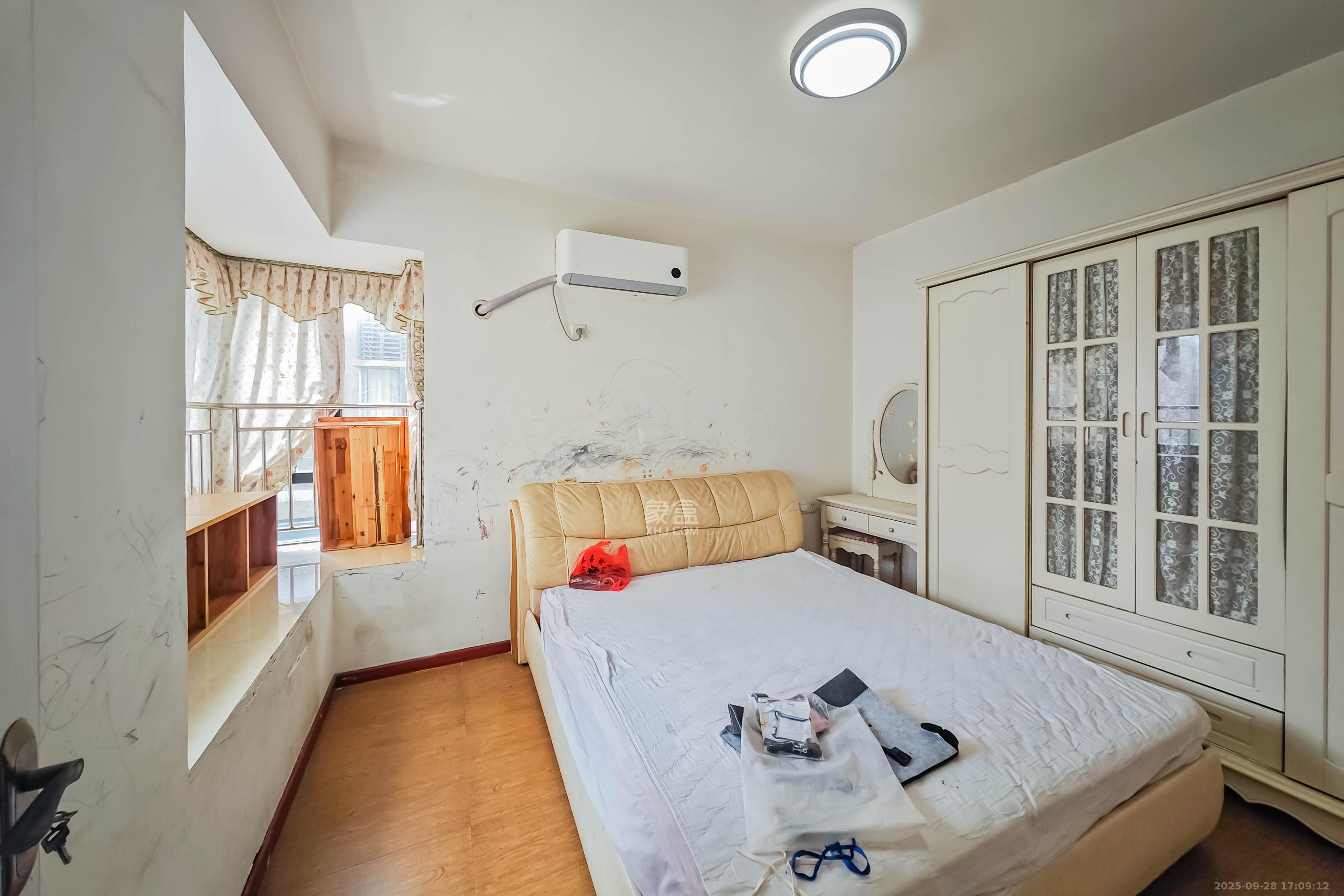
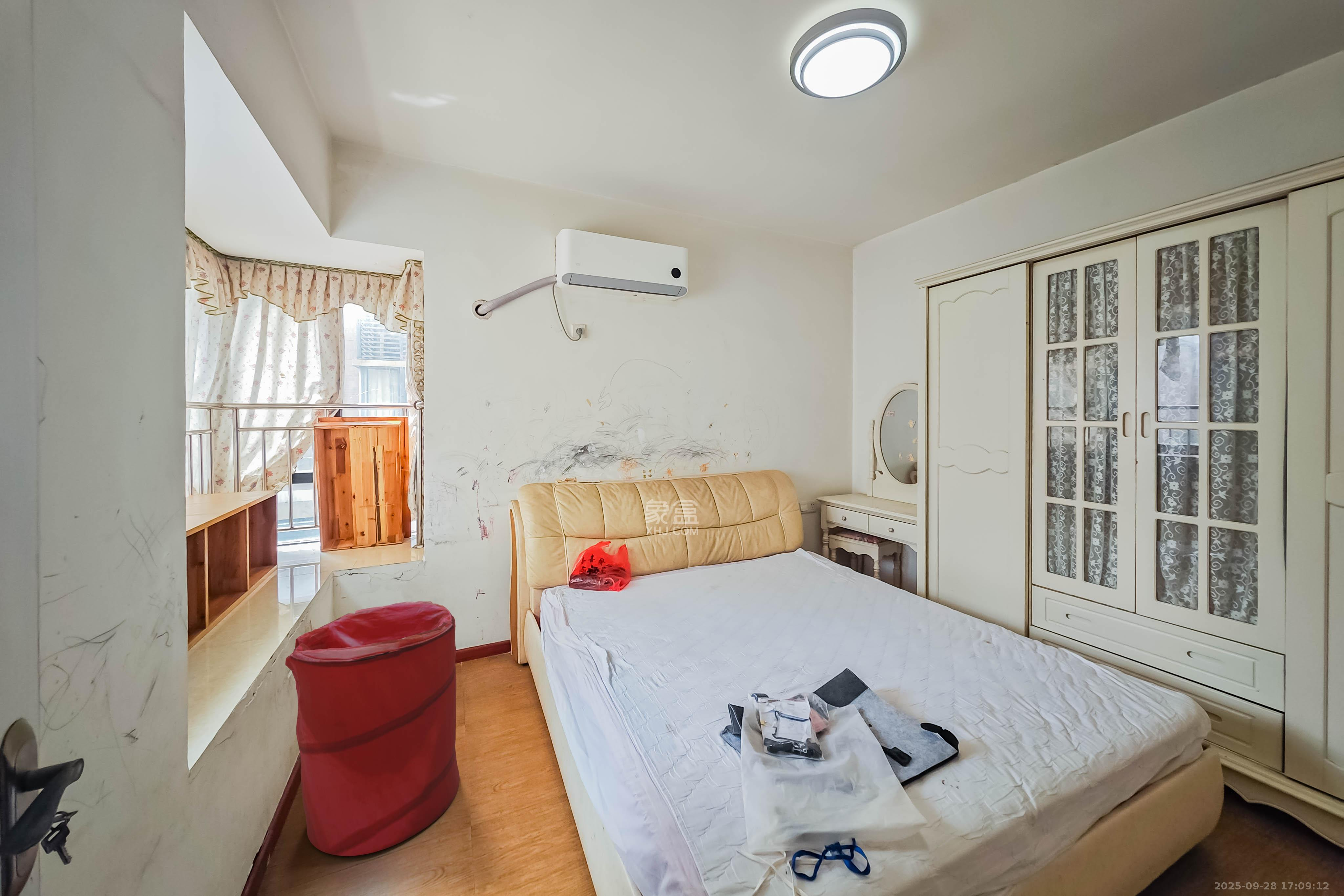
+ laundry hamper [285,601,460,856]
